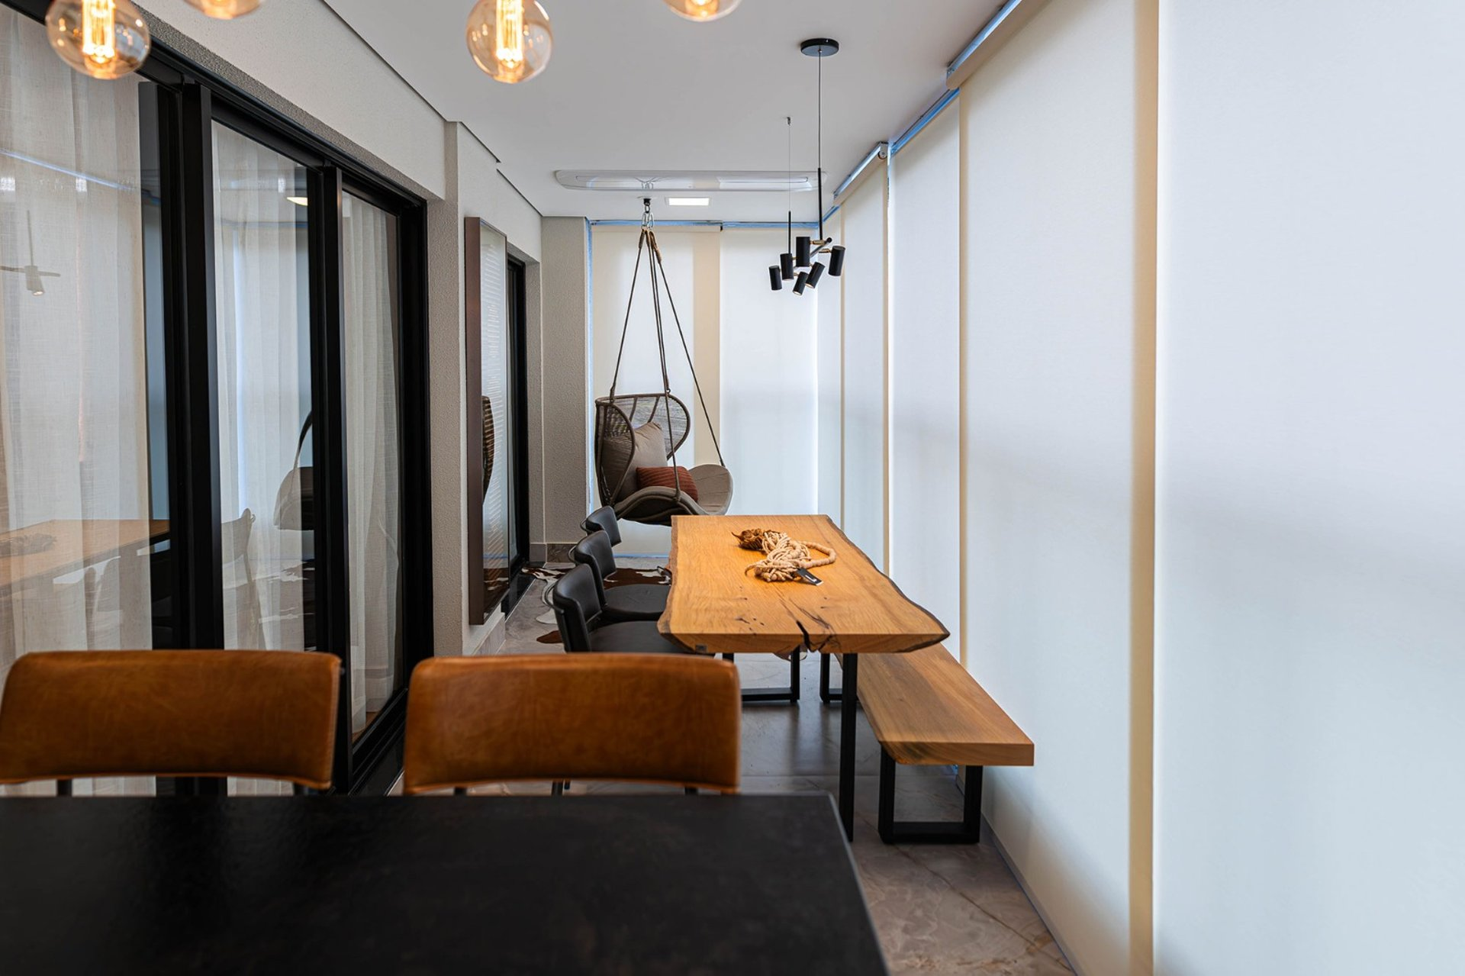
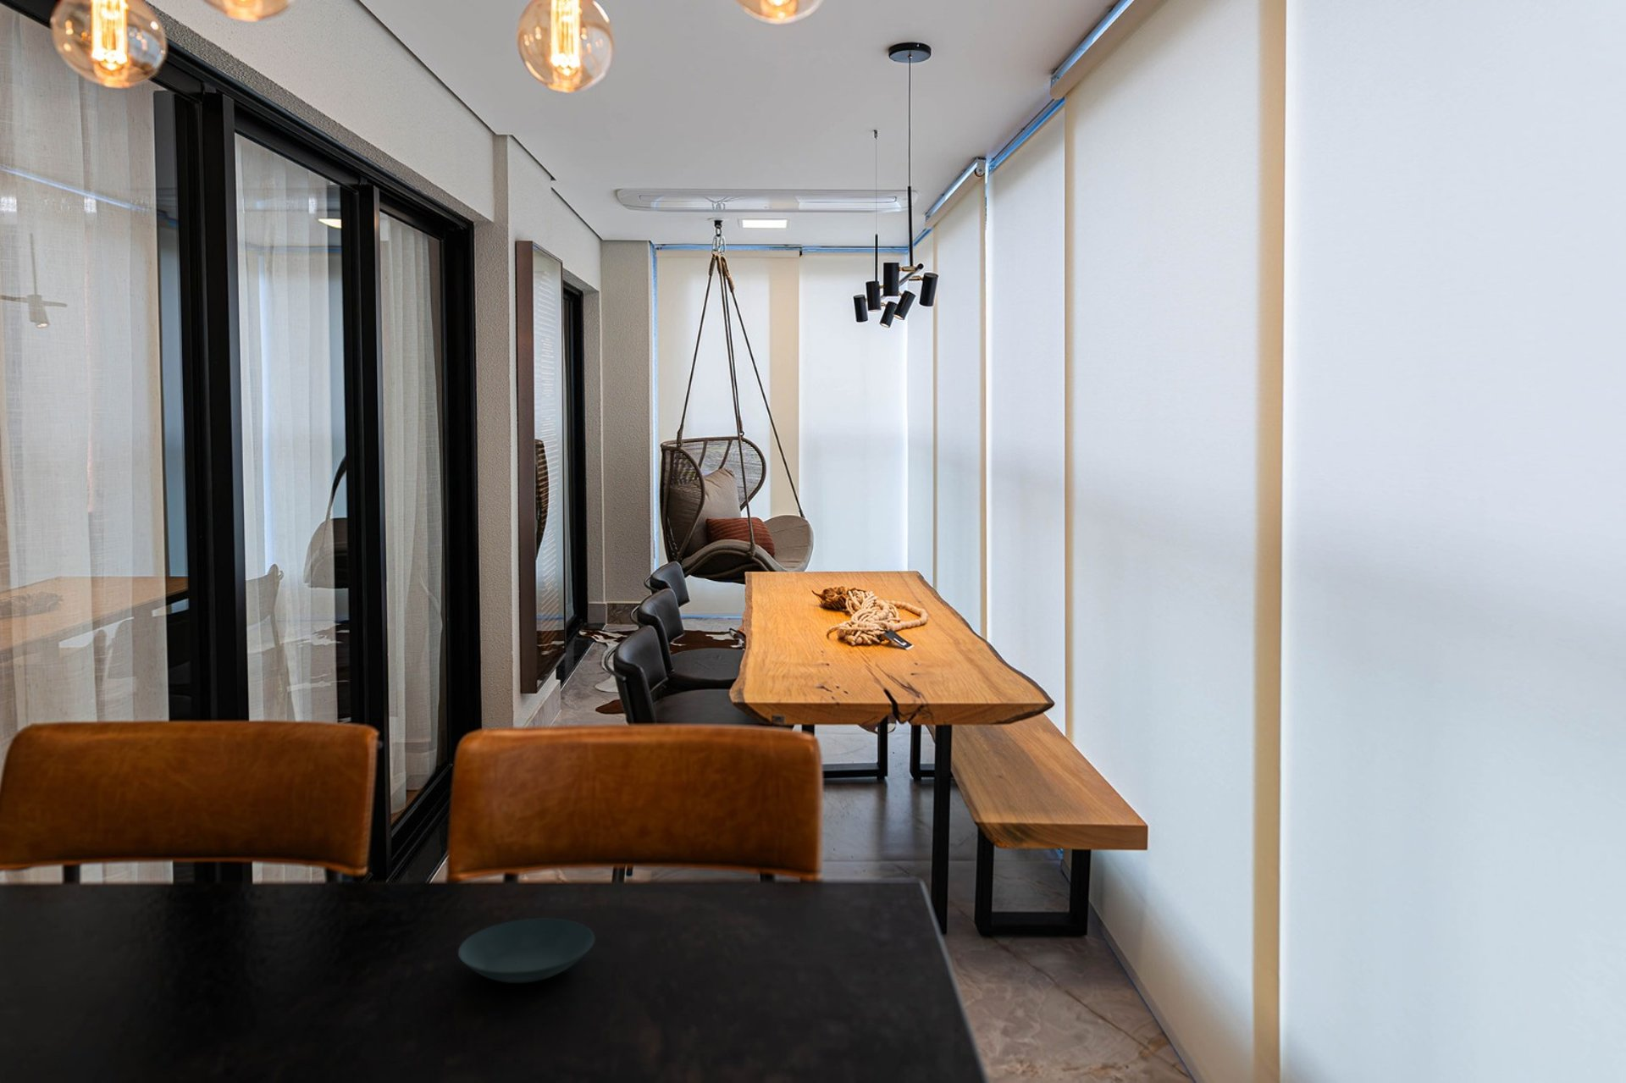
+ saucer [457,917,595,984]
